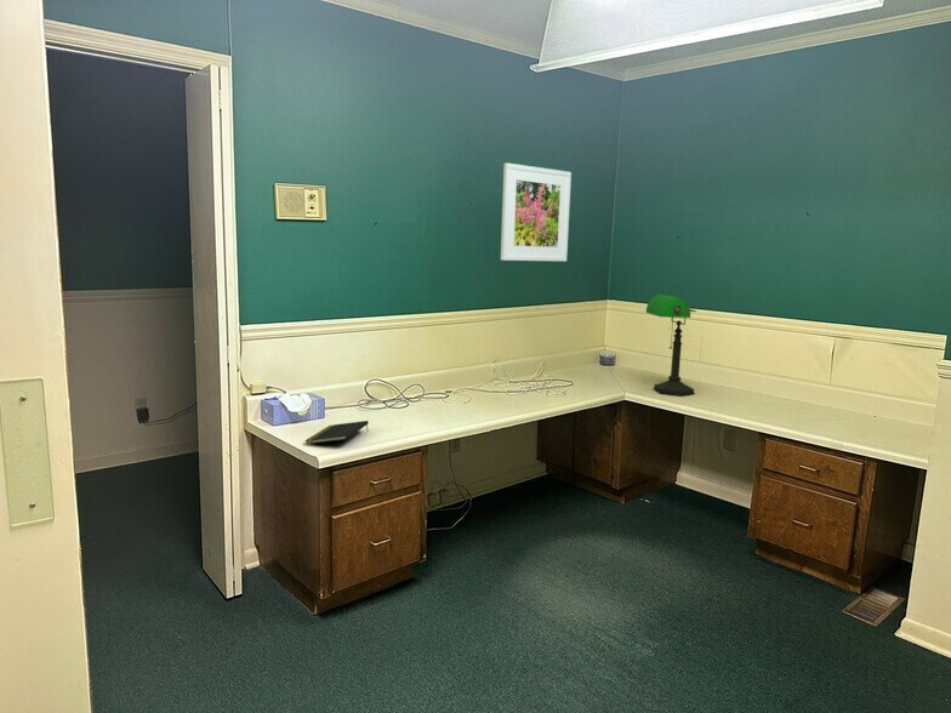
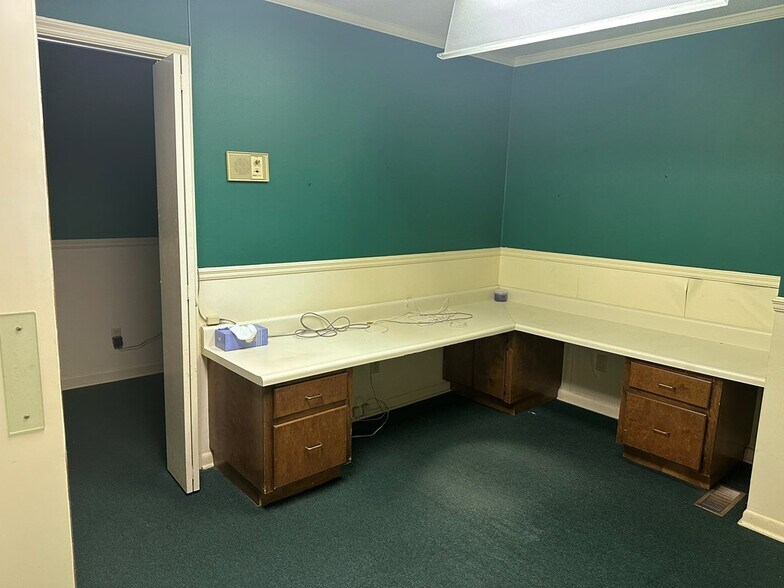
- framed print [500,161,573,263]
- notepad [304,420,370,445]
- desk lamp [645,293,697,397]
